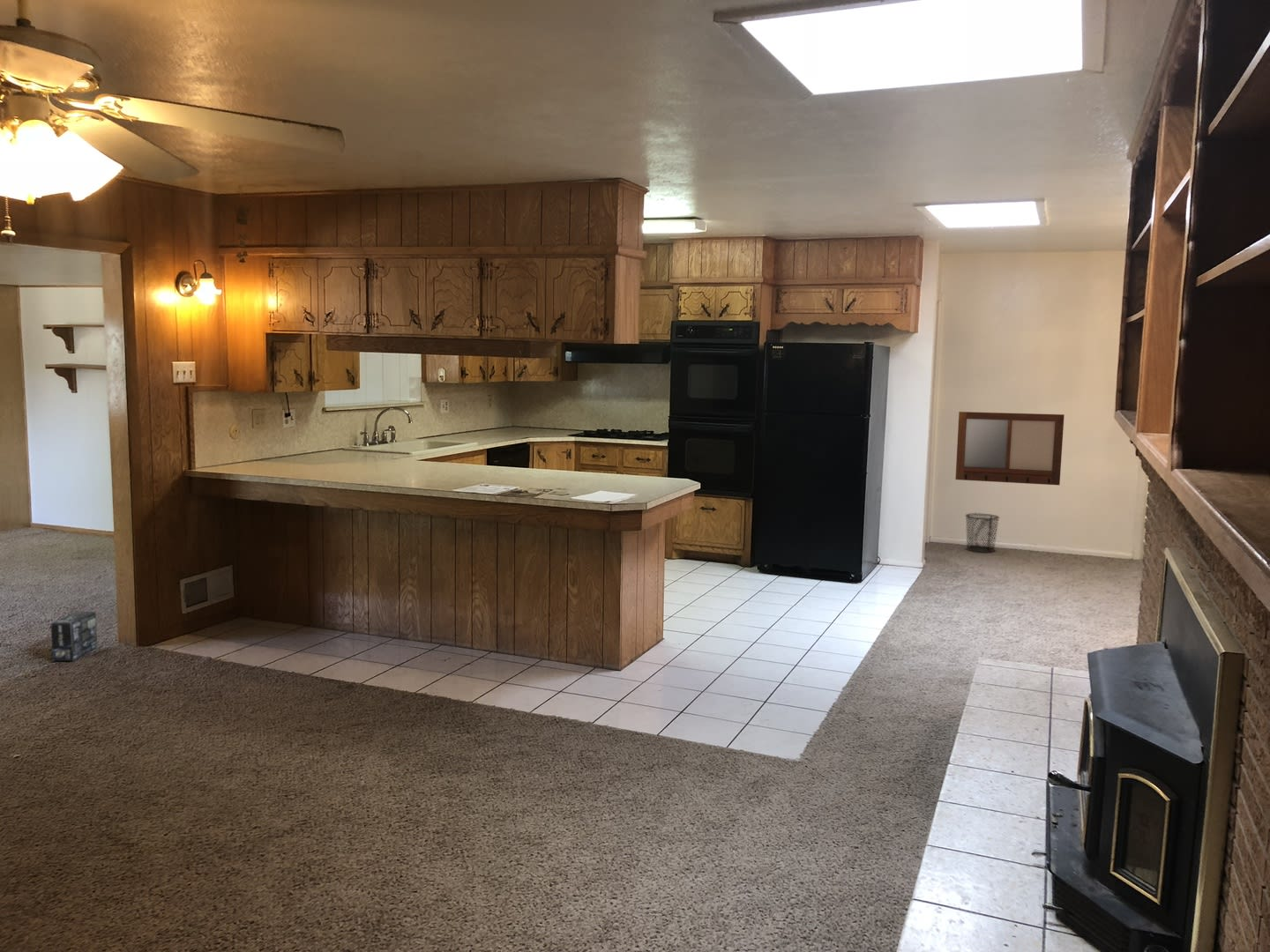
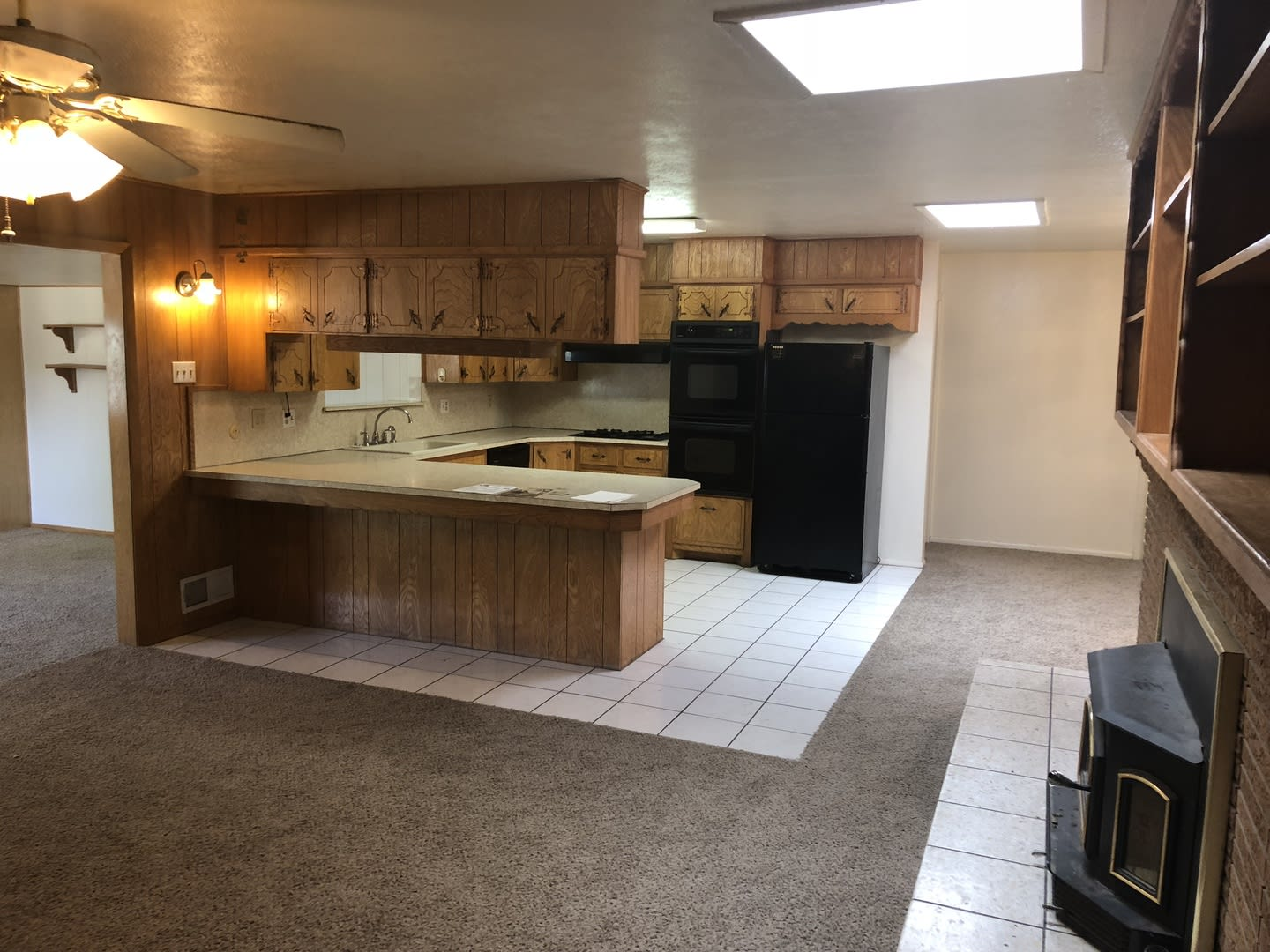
- writing board [954,411,1065,486]
- box [50,611,98,662]
- waste bin [964,512,1000,554]
